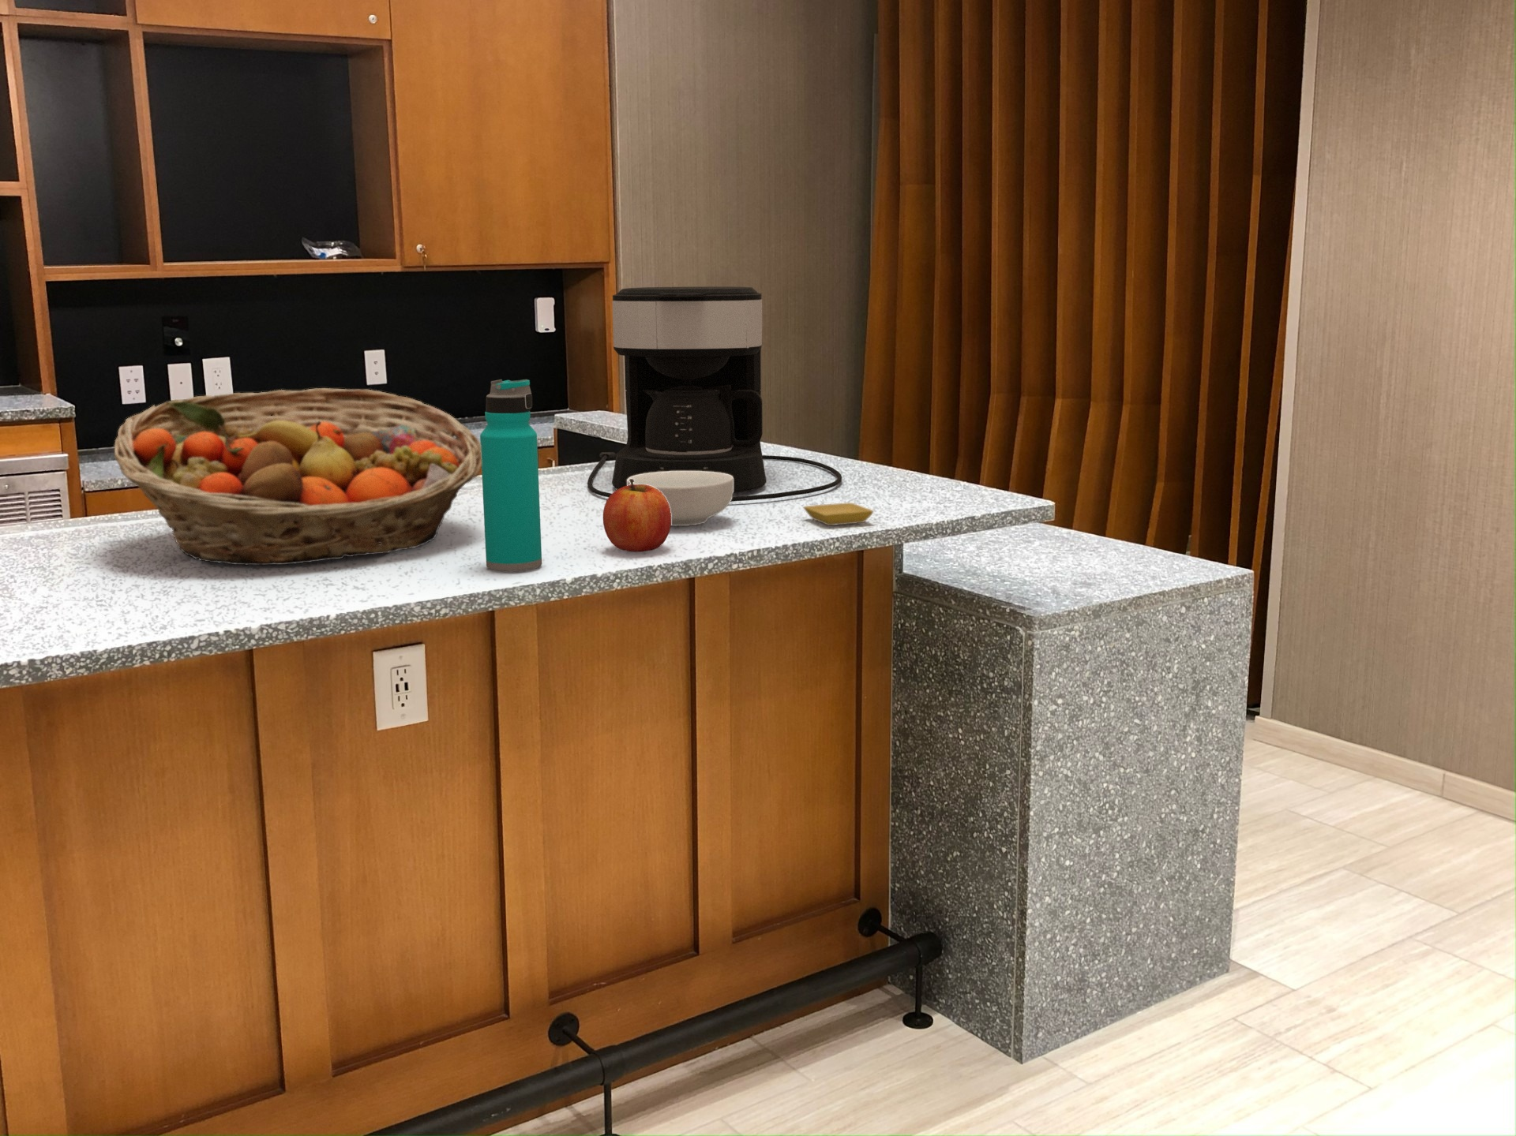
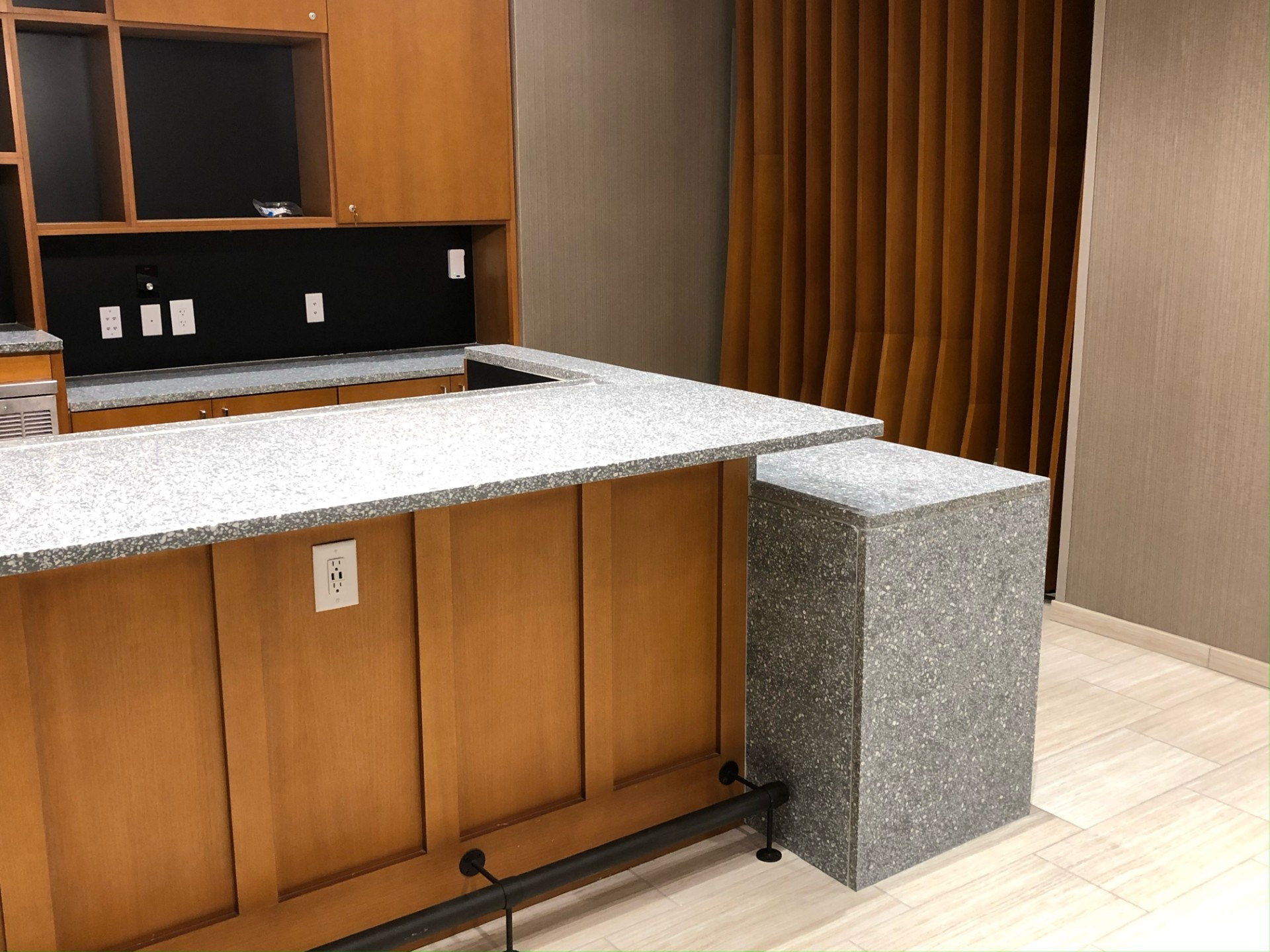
- coffee maker [586,285,843,502]
- apple [603,479,671,552]
- water bottle [480,378,542,572]
- saucer [803,501,875,526]
- fruit basket [113,388,481,567]
- cereal bowl [627,471,733,527]
